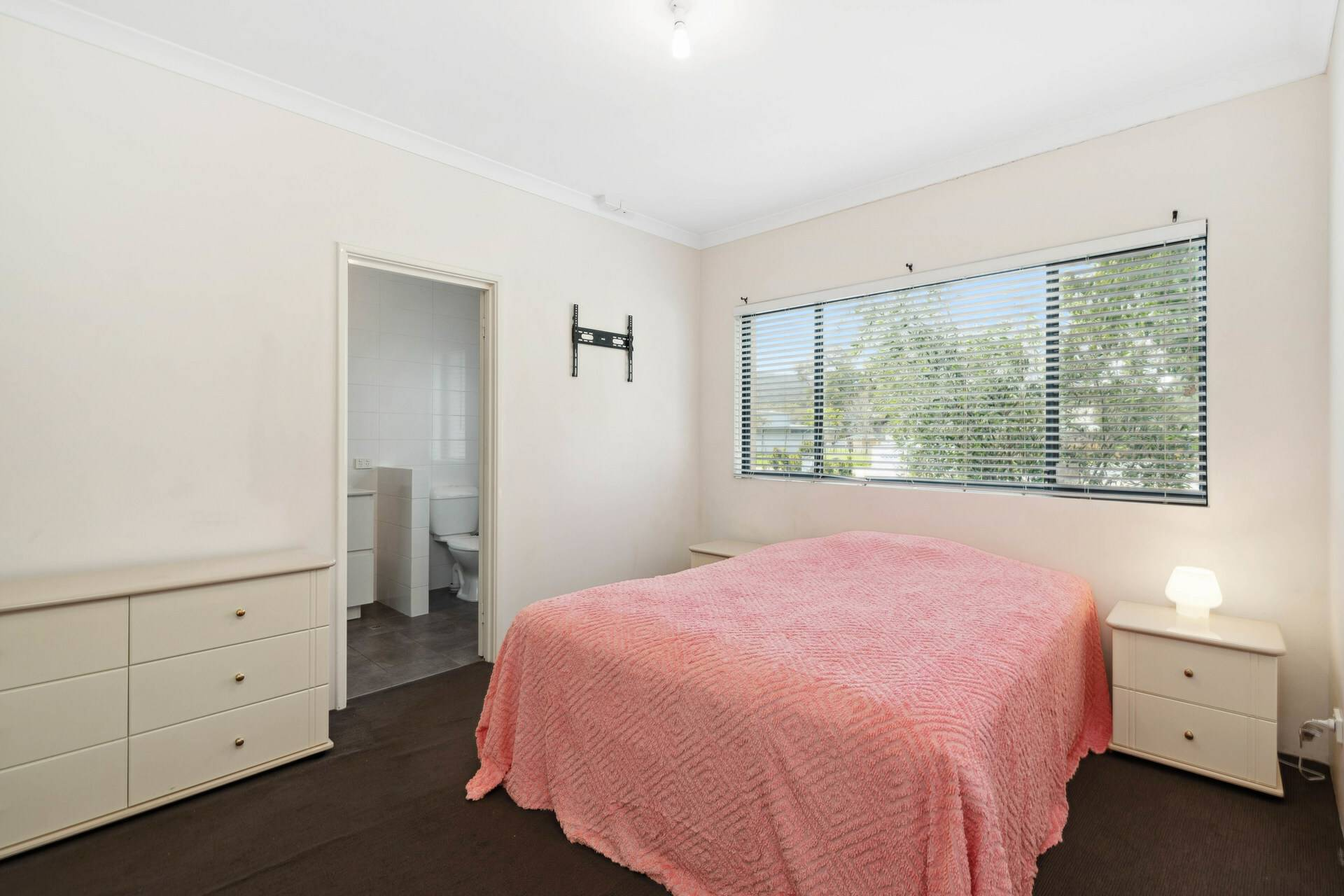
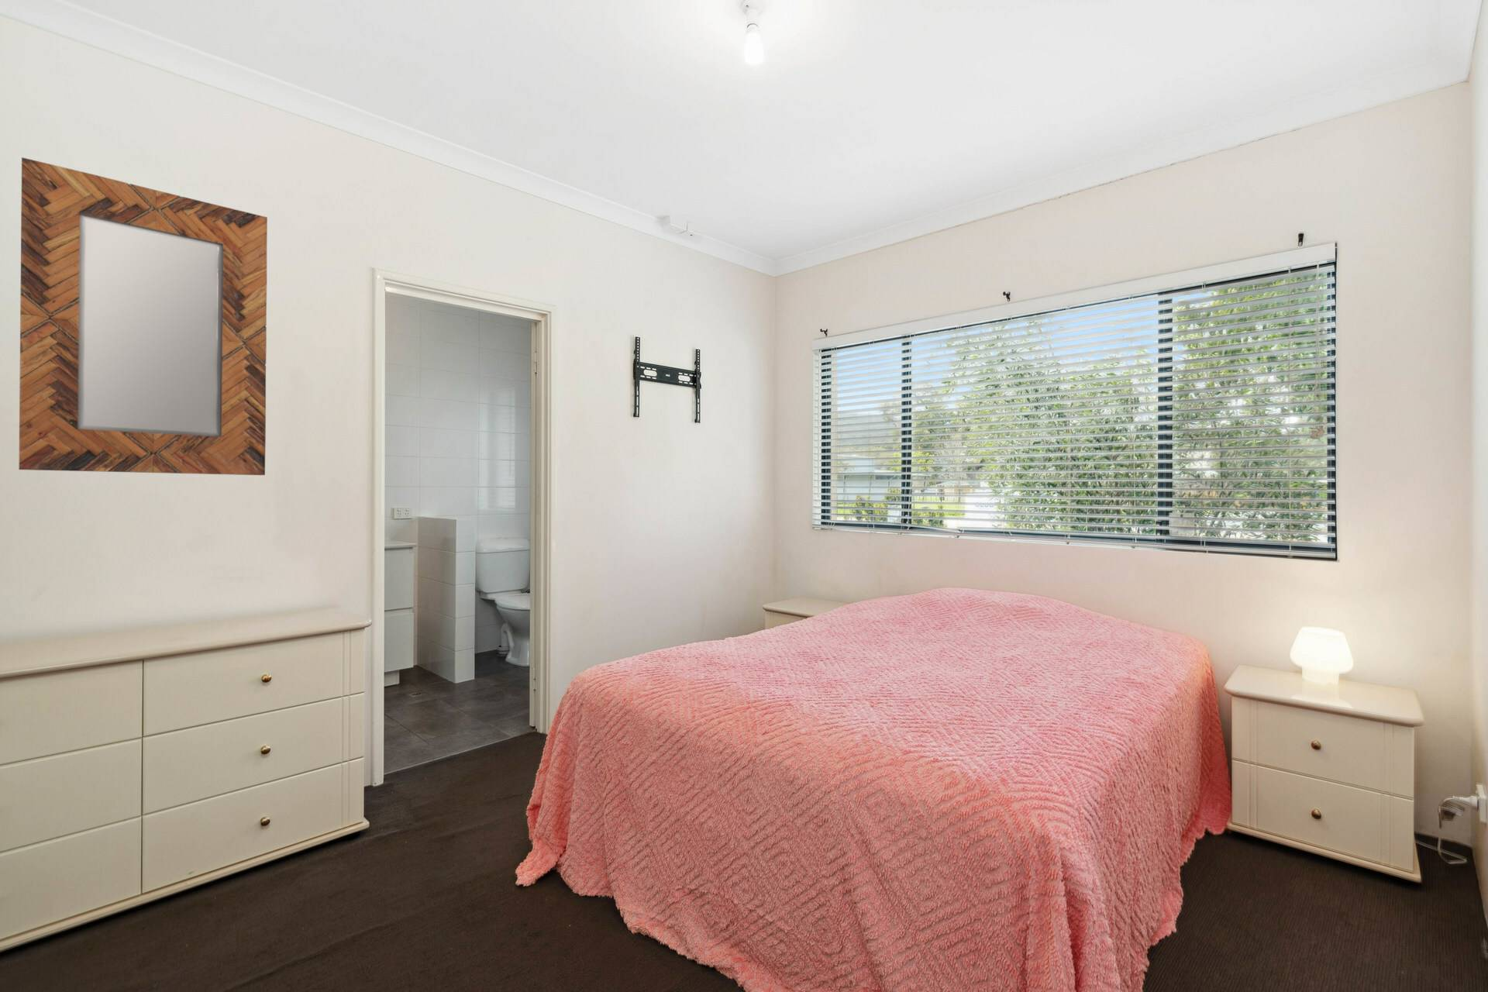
+ home mirror [18,156,268,476]
